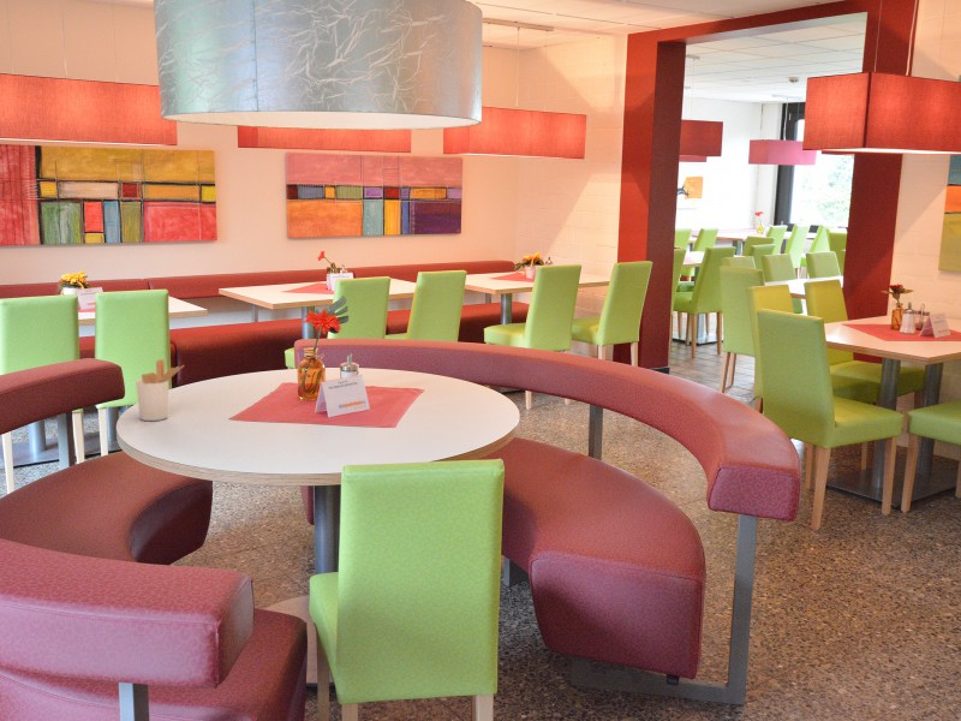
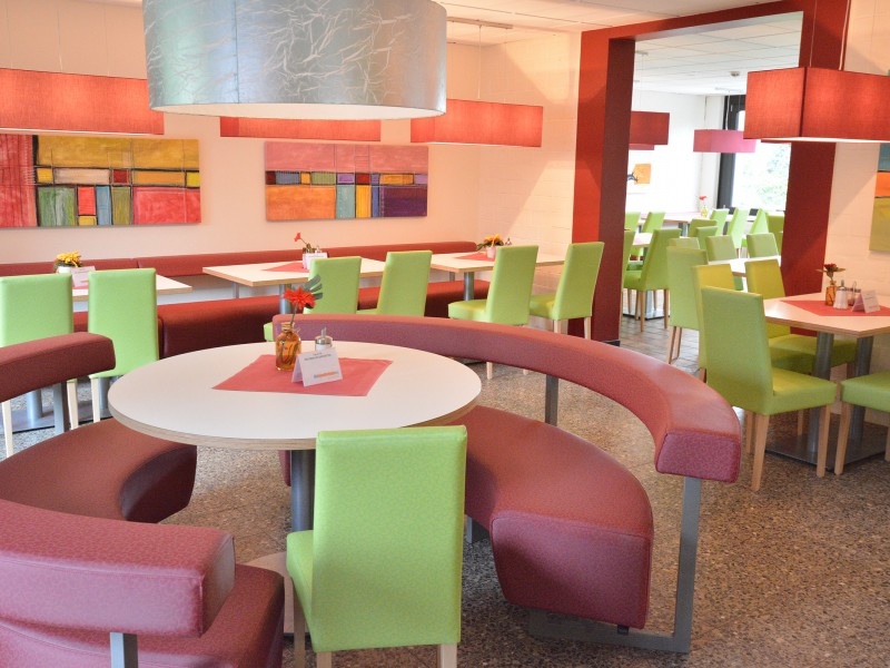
- utensil holder [135,358,185,422]
